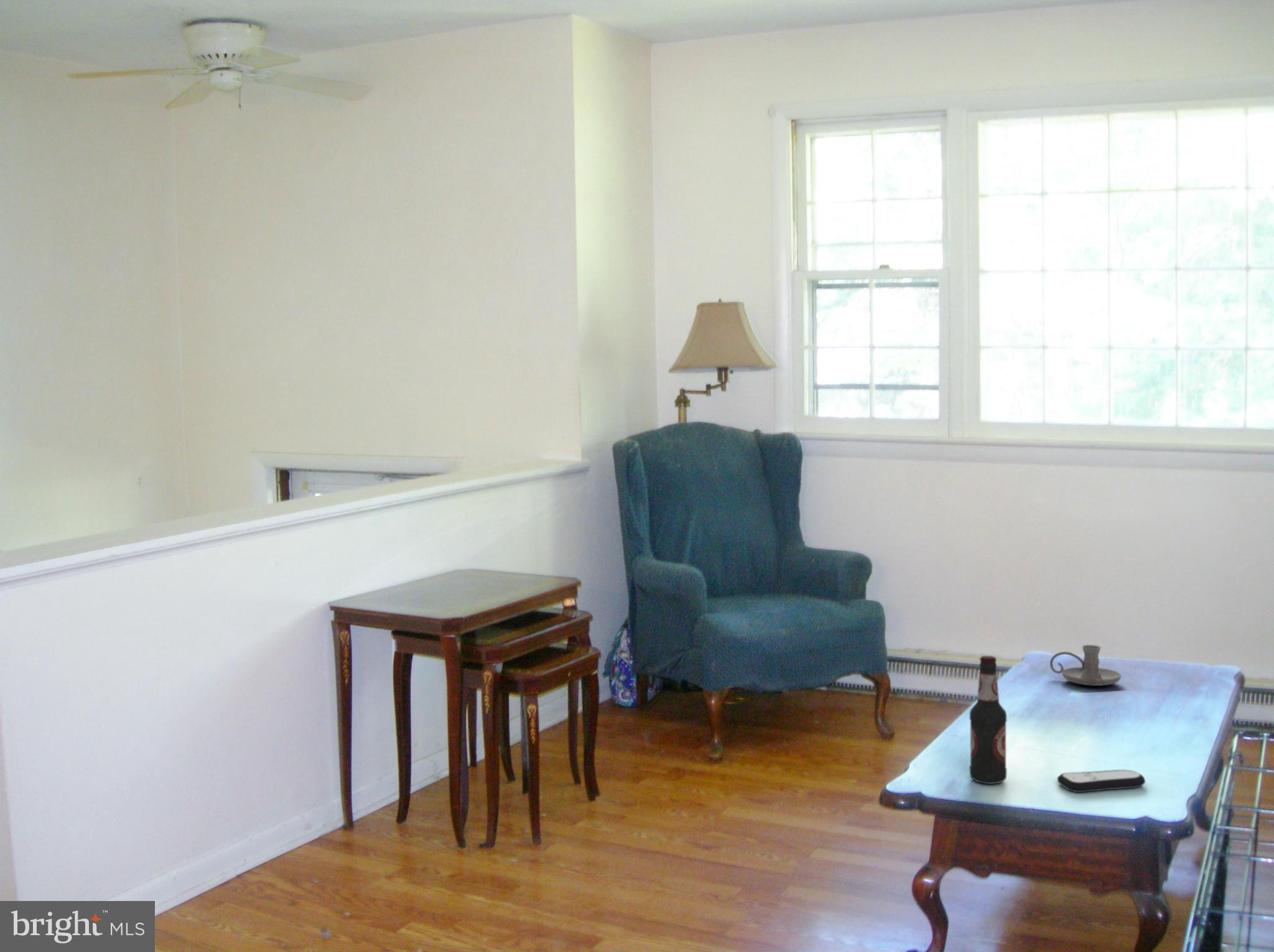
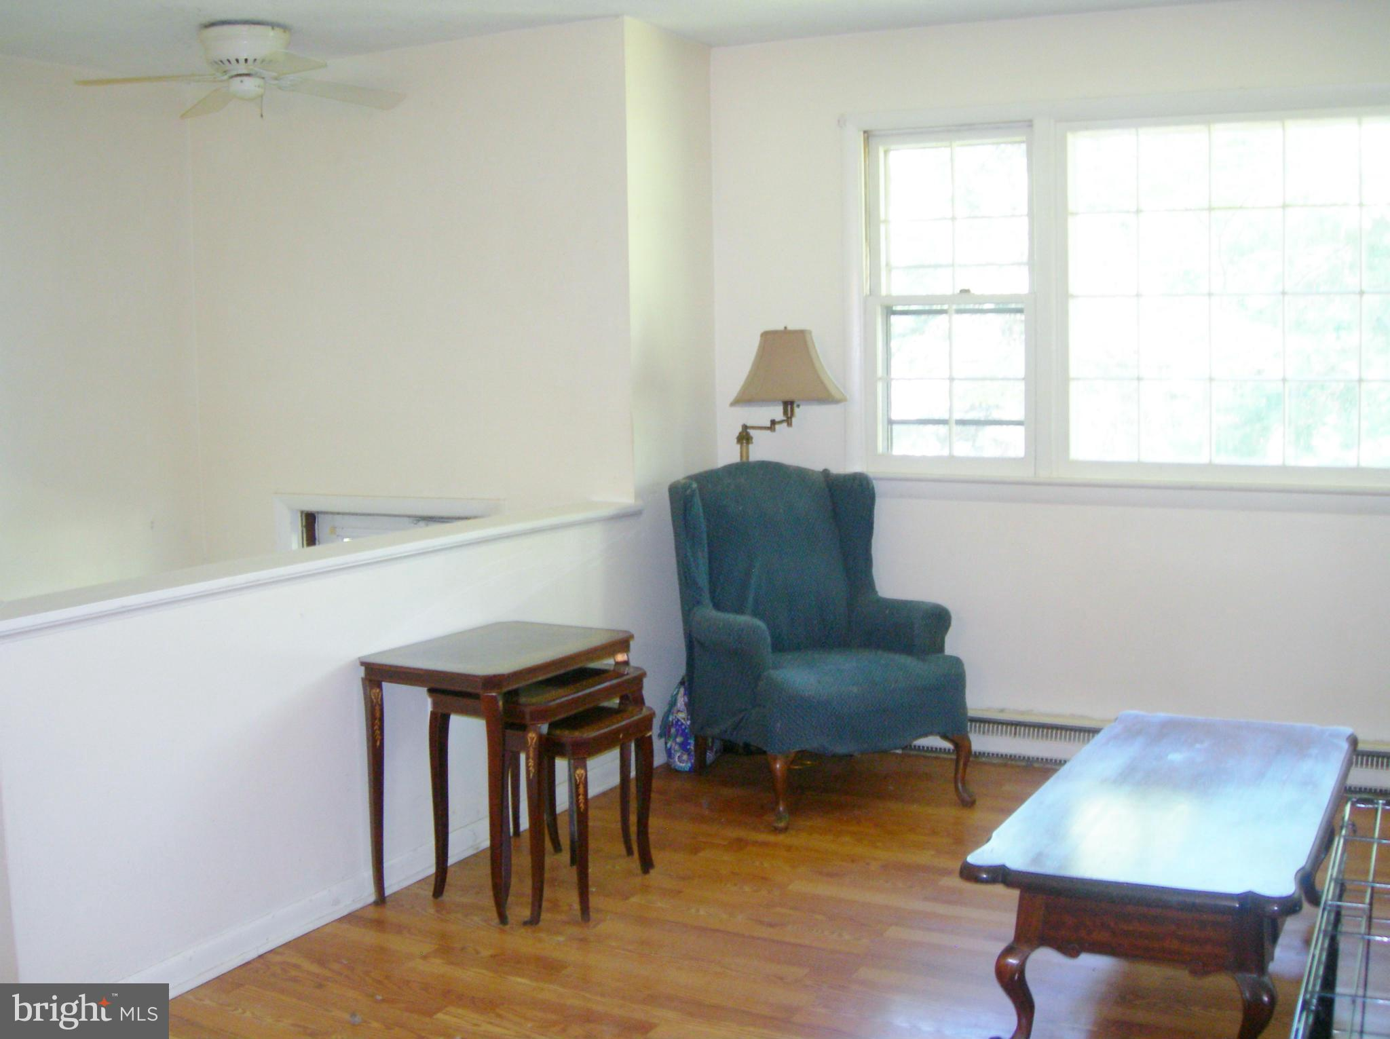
- candle holder [1049,644,1122,686]
- remote control [1056,769,1146,793]
- bottle [969,655,1008,785]
